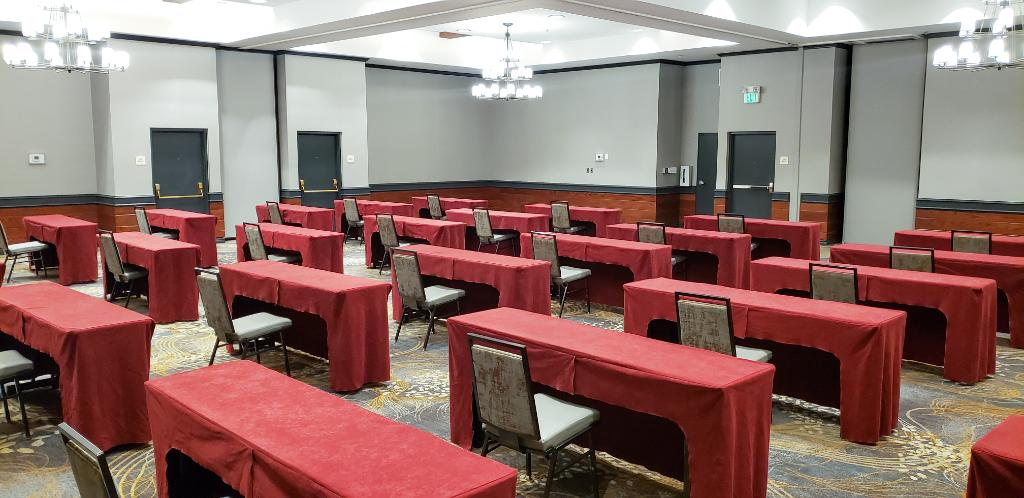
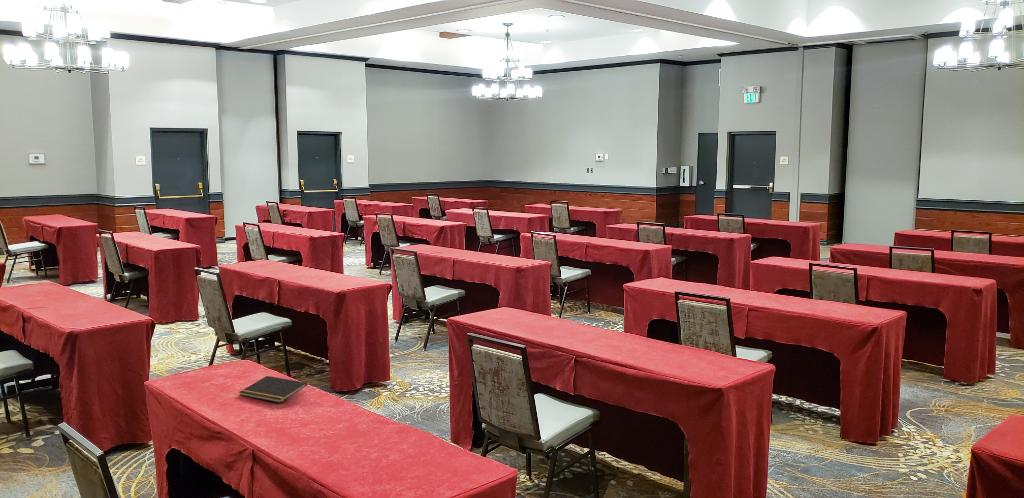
+ notepad [238,375,308,404]
